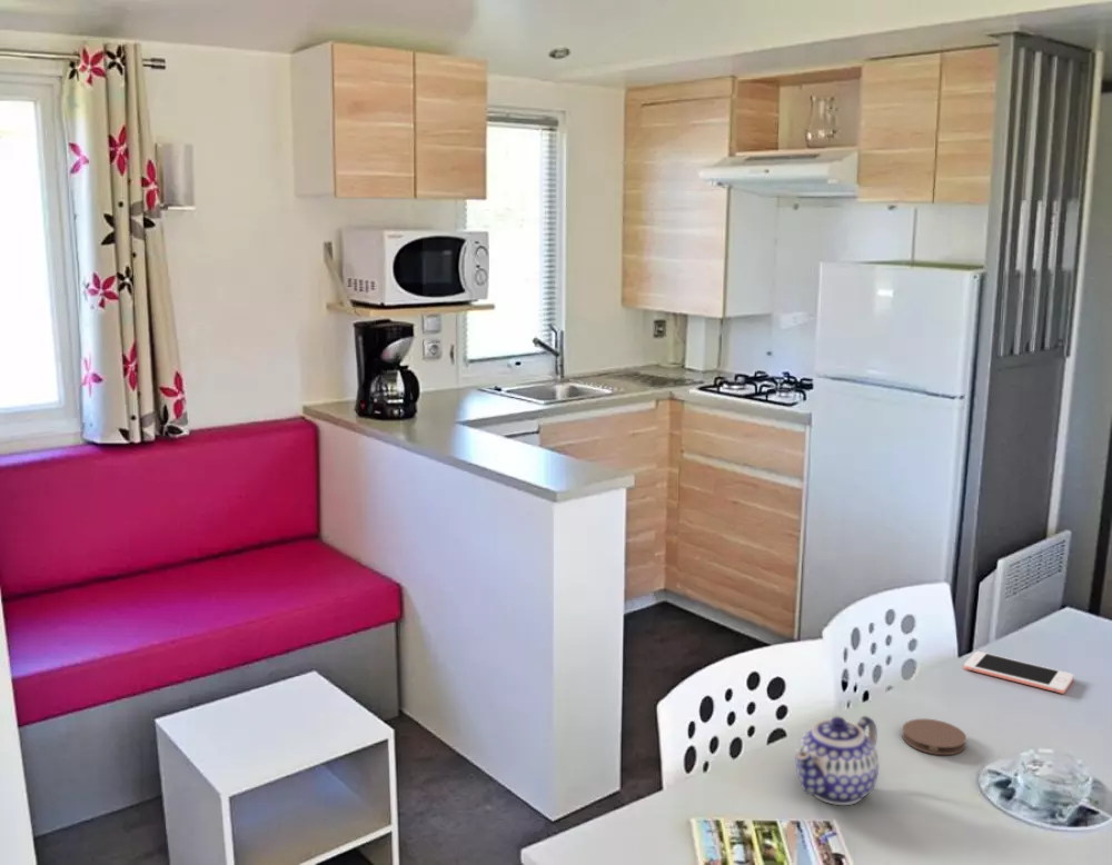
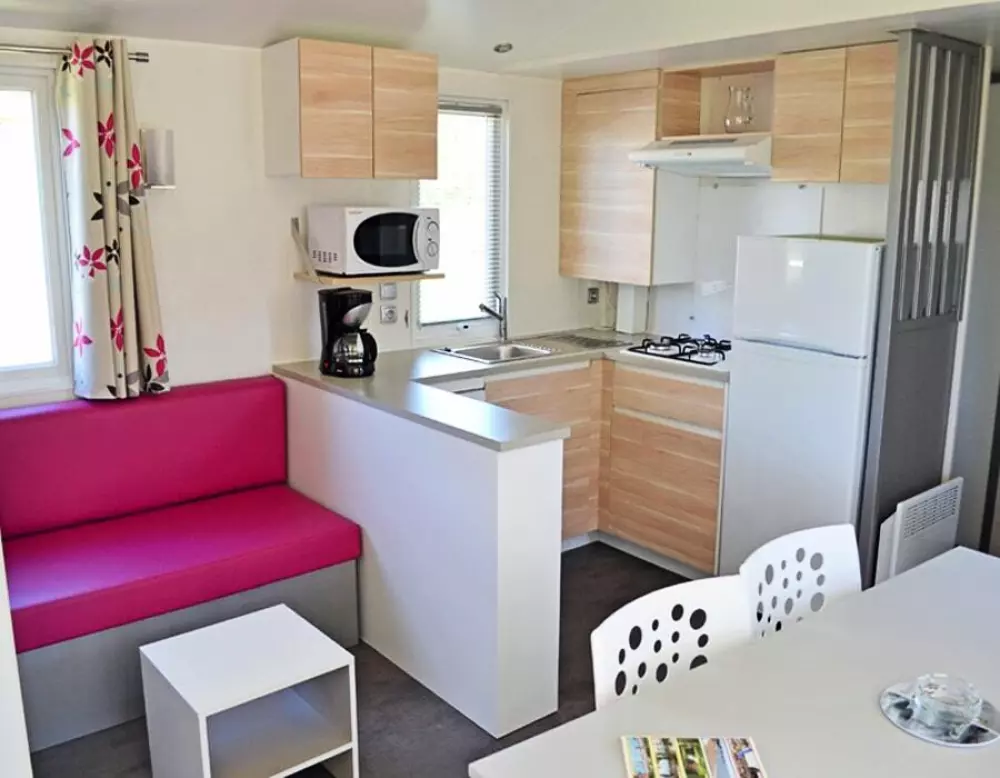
- cell phone [963,650,1075,695]
- coaster [901,718,967,756]
- teapot [794,715,880,806]
